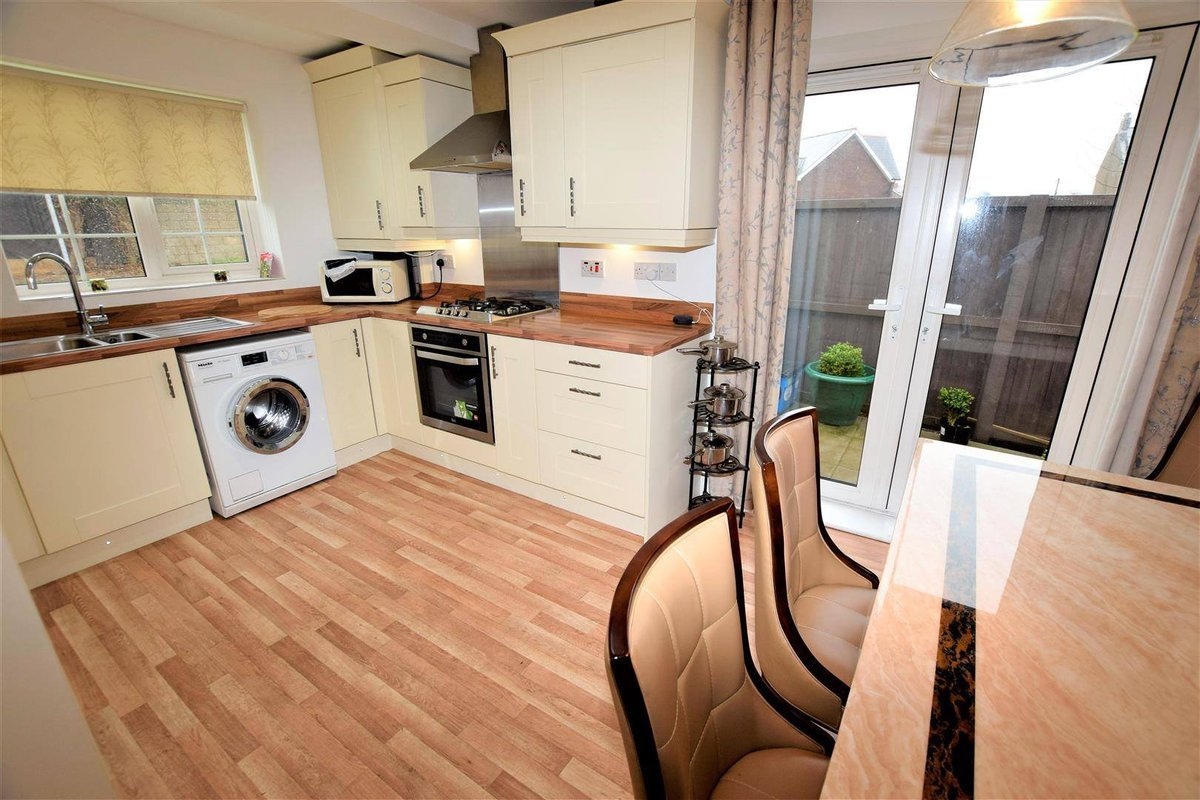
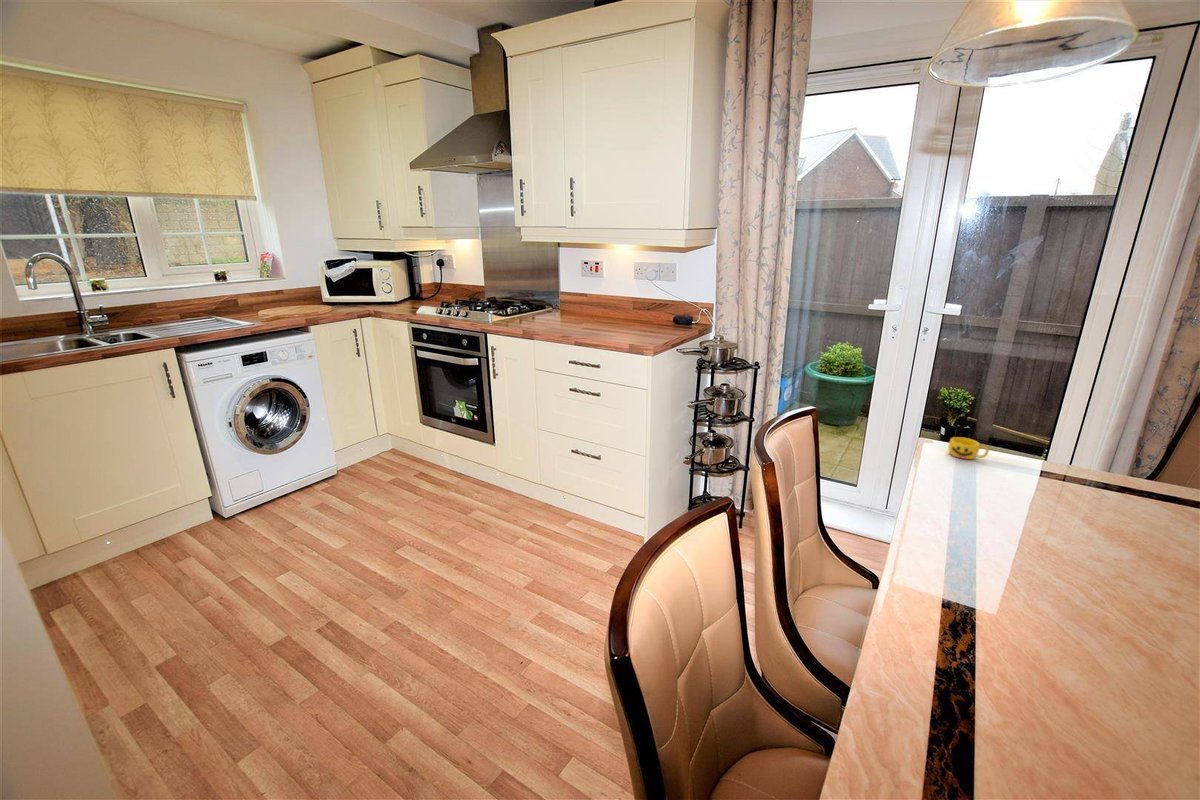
+ cup [947,436,990,460]
